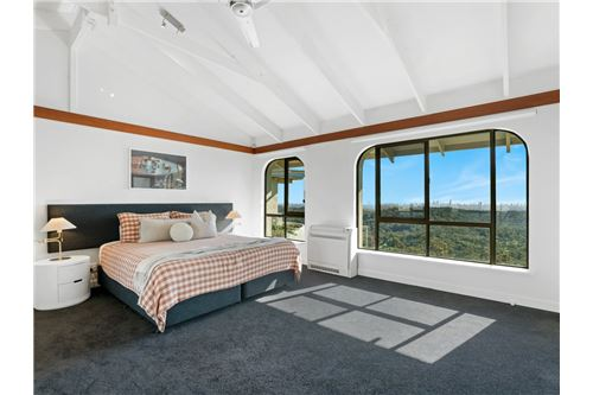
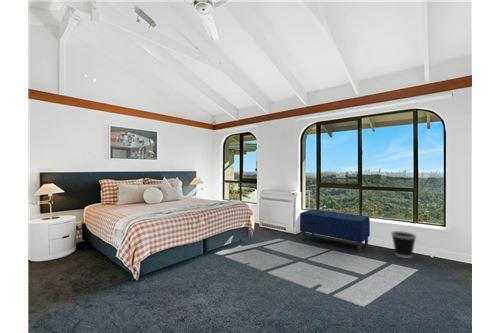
+ bench [299,208,371,253]
+ wastebasket [390,230,418,259]
